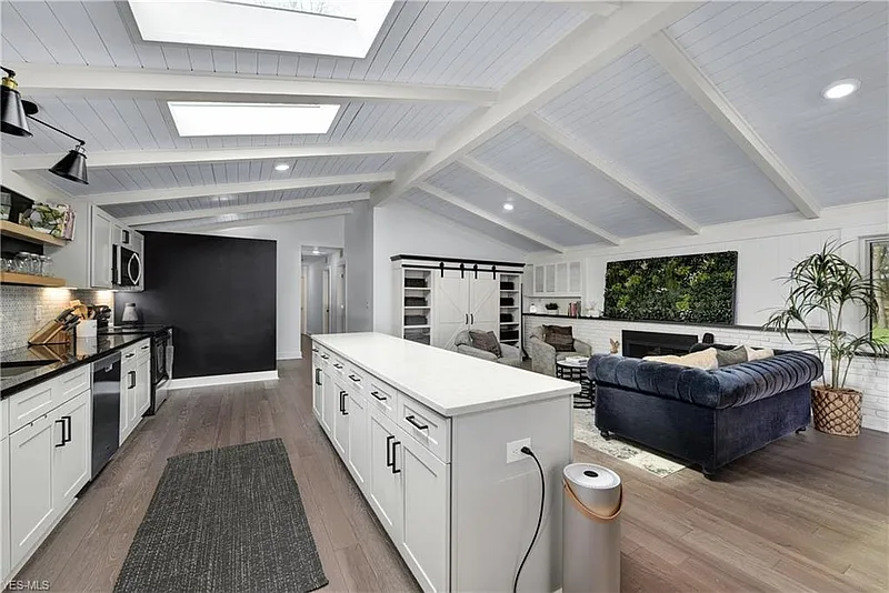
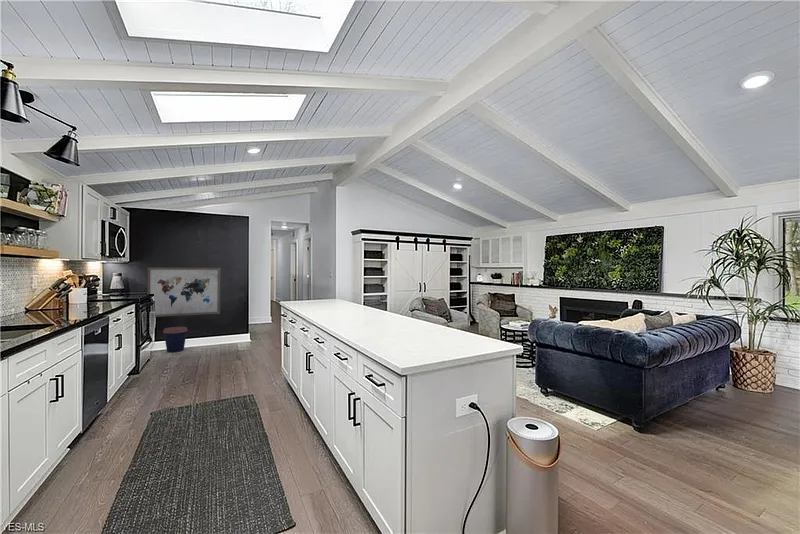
+ coffee cup [162,326,189,353]
+ wall art [147,267,221,318]
